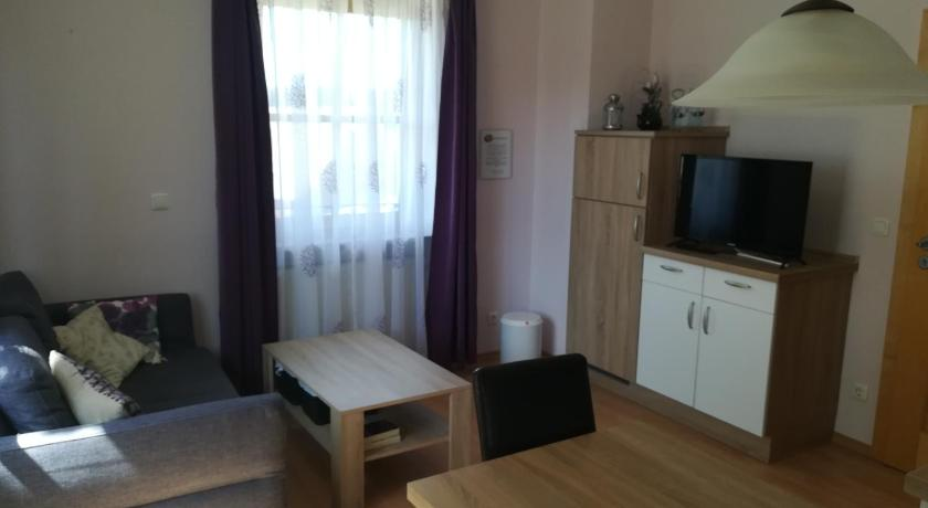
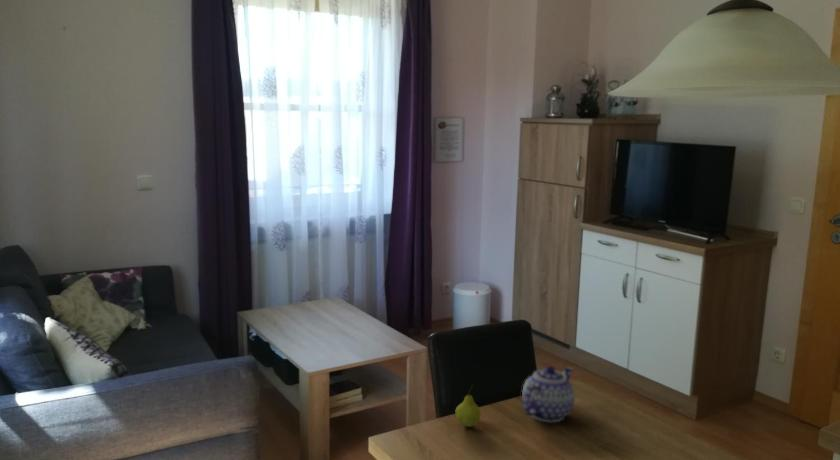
+ fruit [455,383,482,428]
+ teapot [521,365,576,423]
